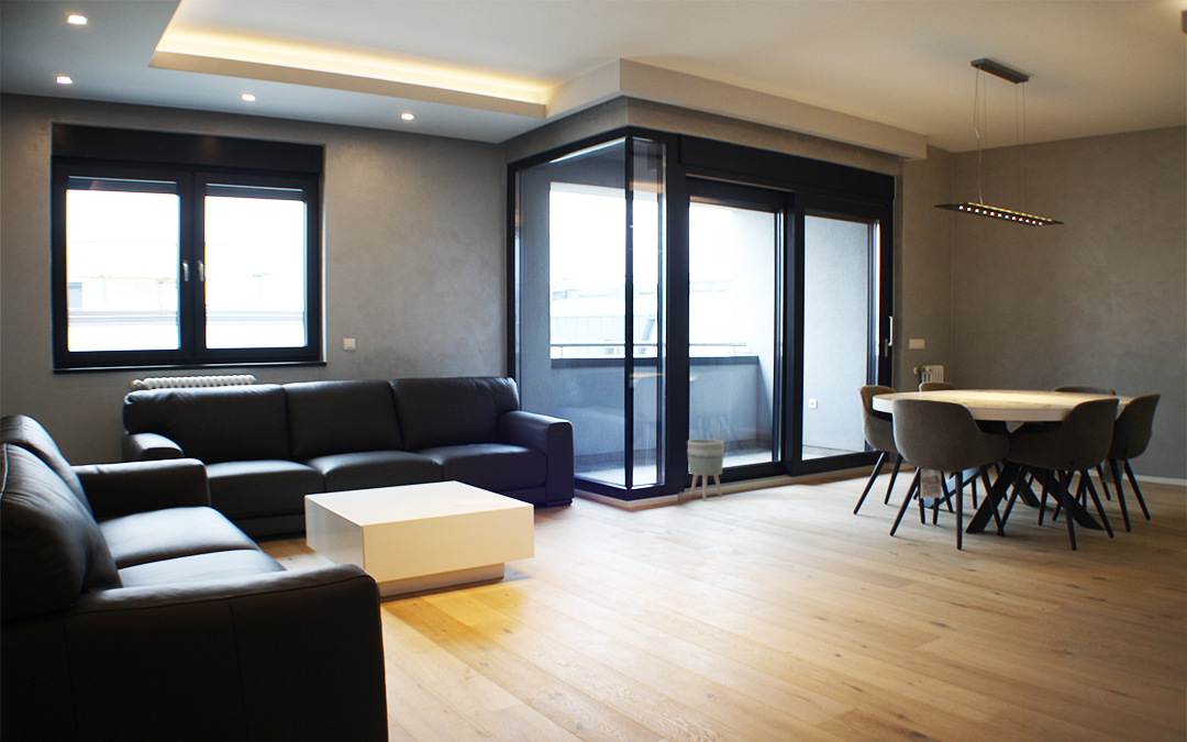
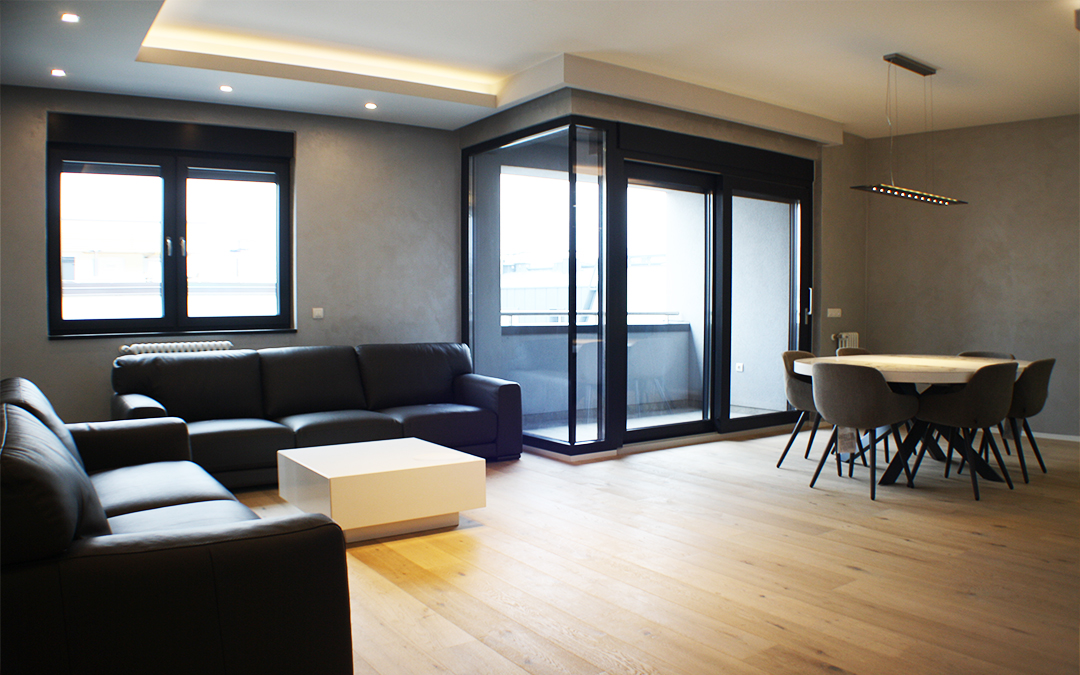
- planter [687,439,725,501]
